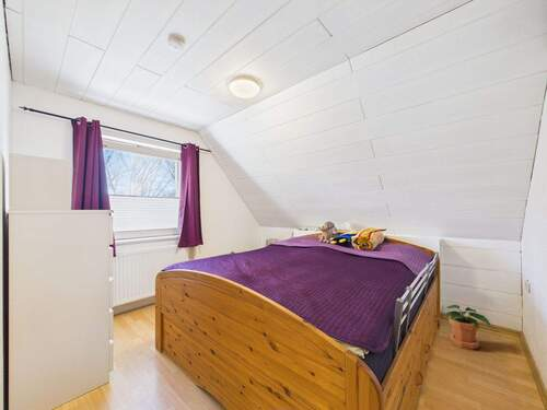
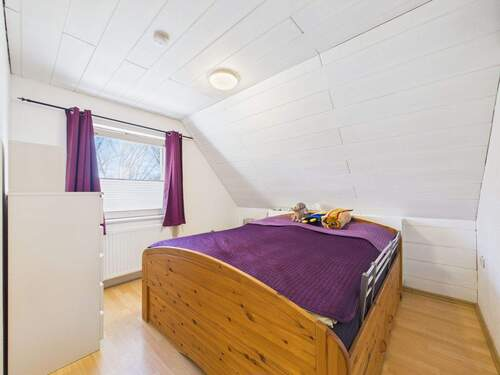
- potted plant [444,304,492,351]
